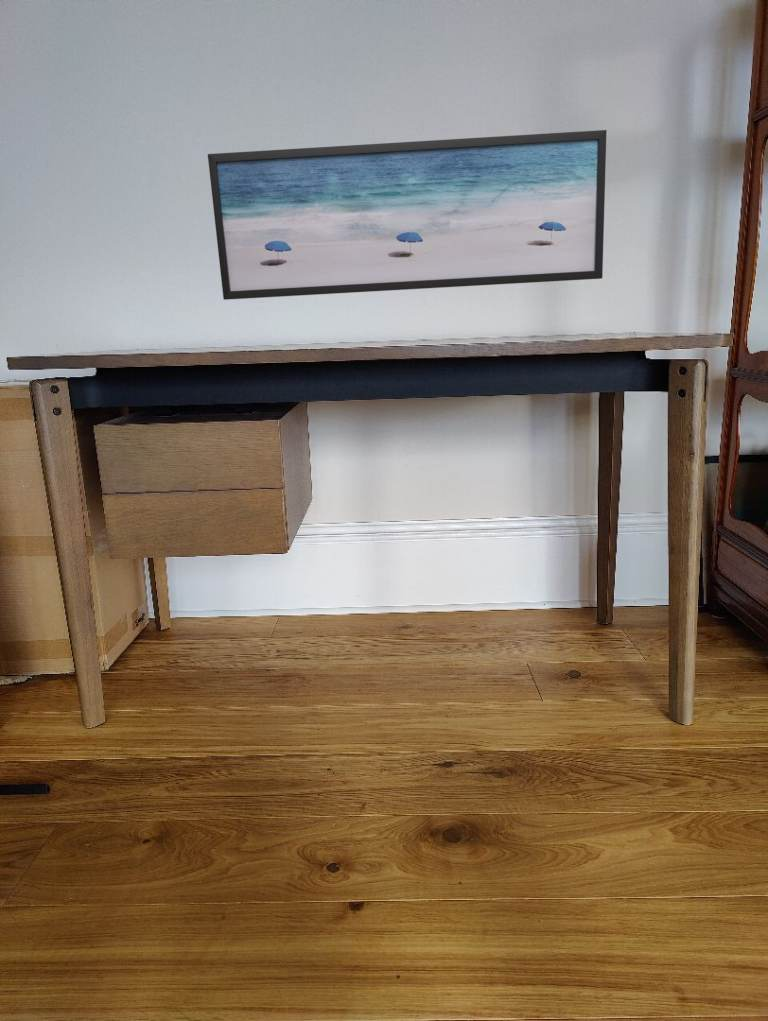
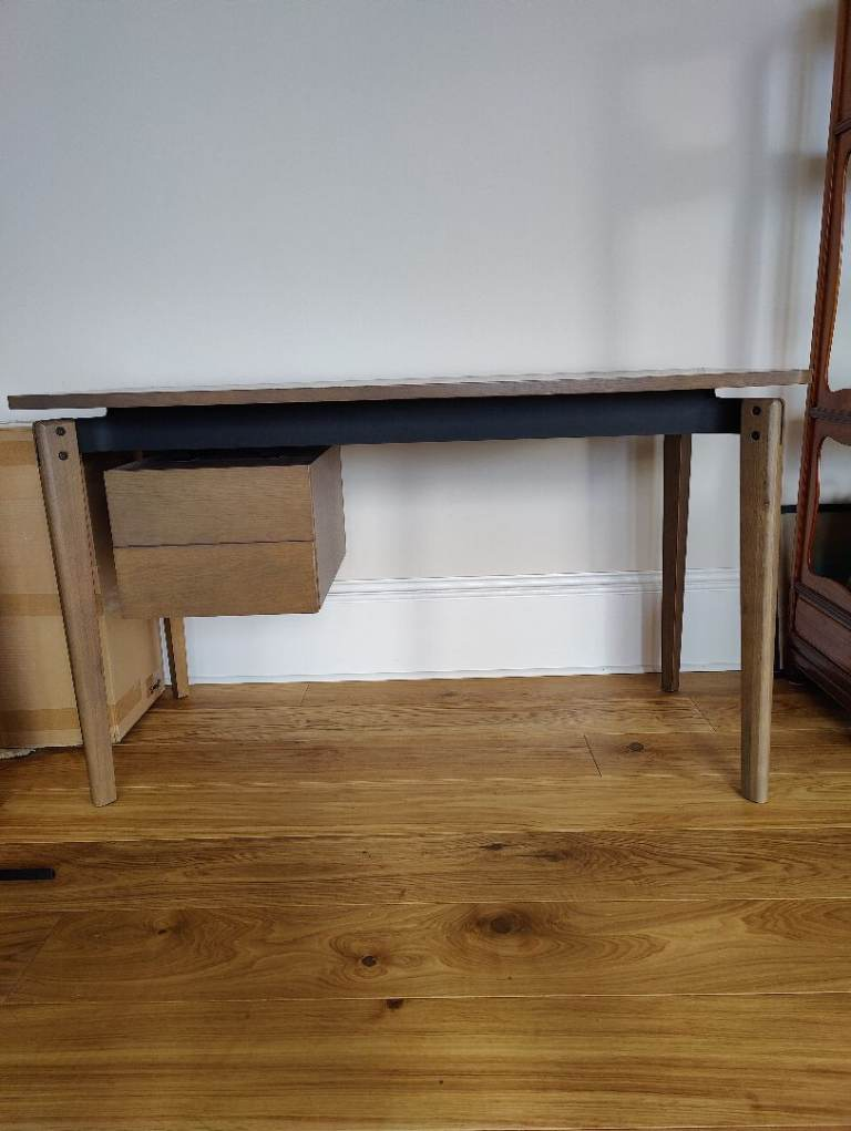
- wall art [207,129,608,301]
